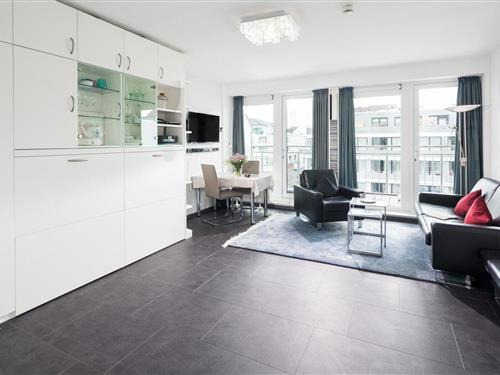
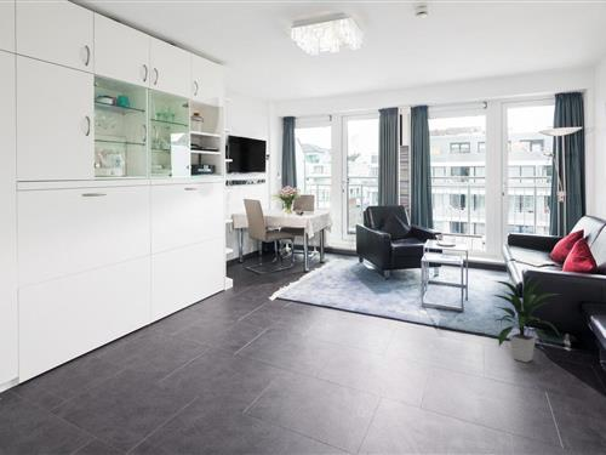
+ indoor plant [491,277,560,363]
